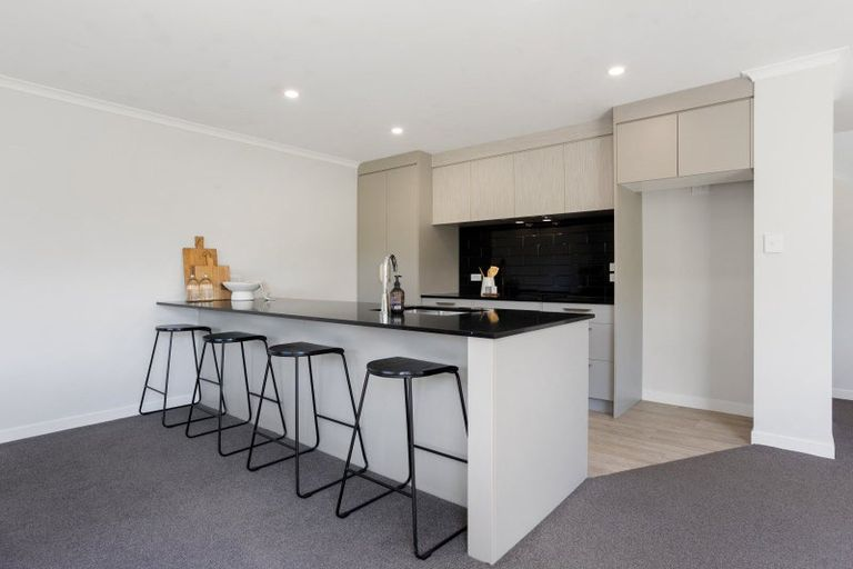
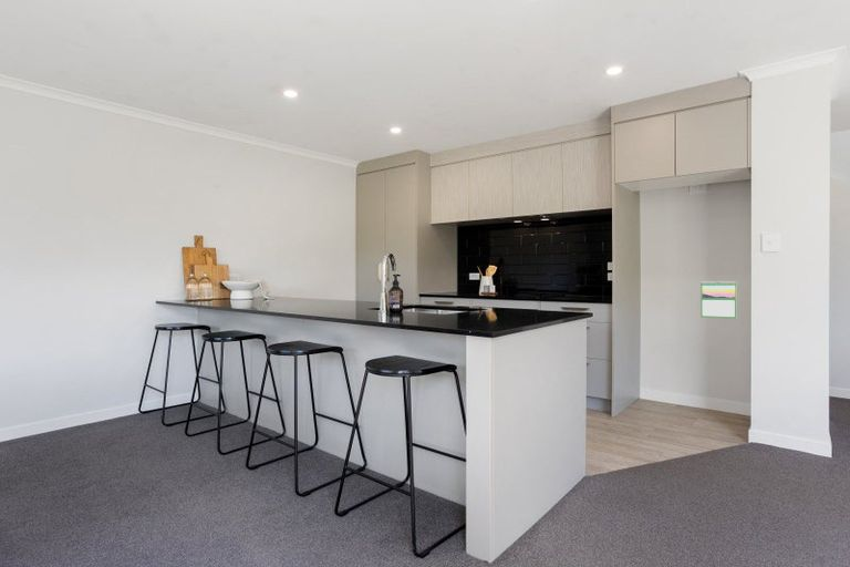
+ calendar [699,280,738,320]
